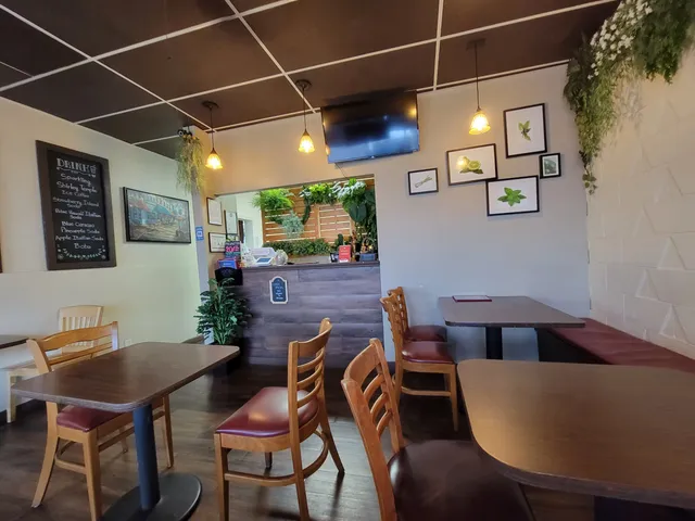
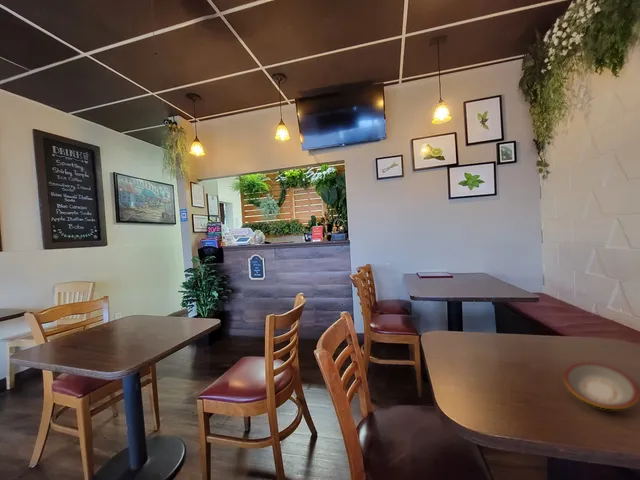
+ plate [563,361,640,410]
